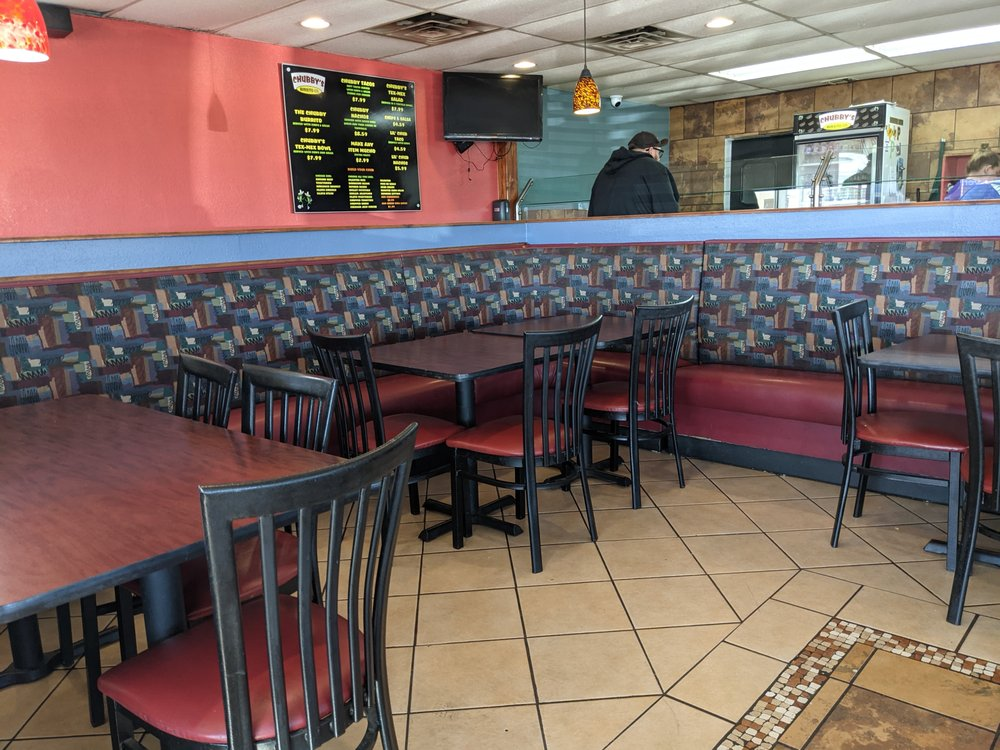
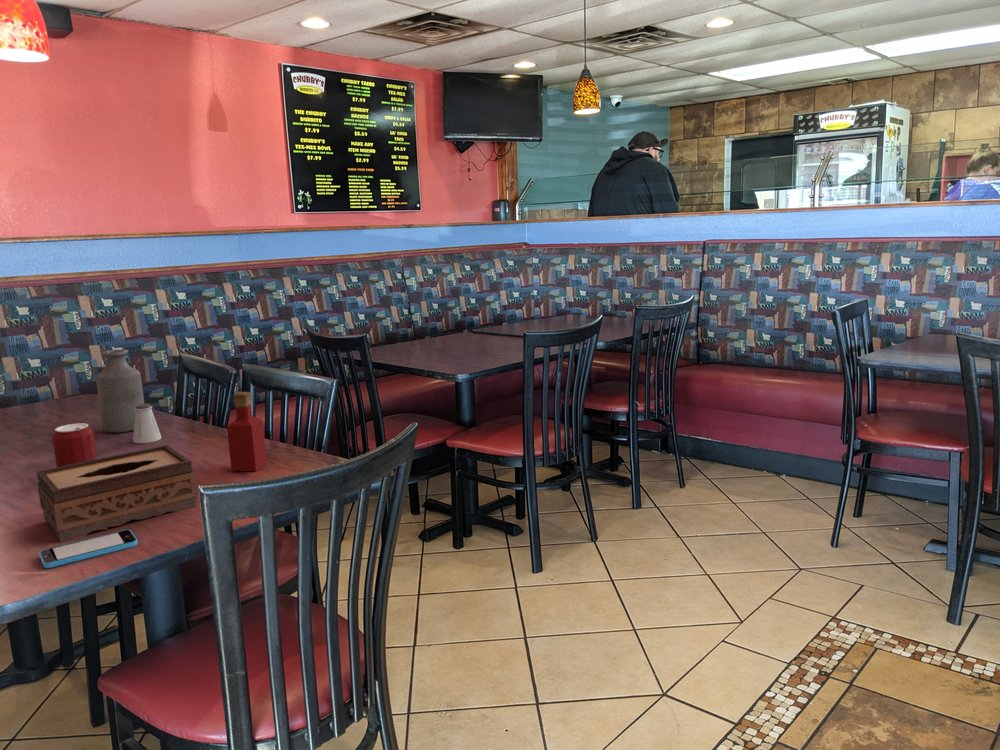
+ tissue box [36,444,198,544]
+ saltshaker [132,403,162,444]
+ bottle [95,348,145,434]
+ smartphone [38,529,138,569]
+ can [51,422,98,467]
+ tabasco sauce [226,391,268,472]
